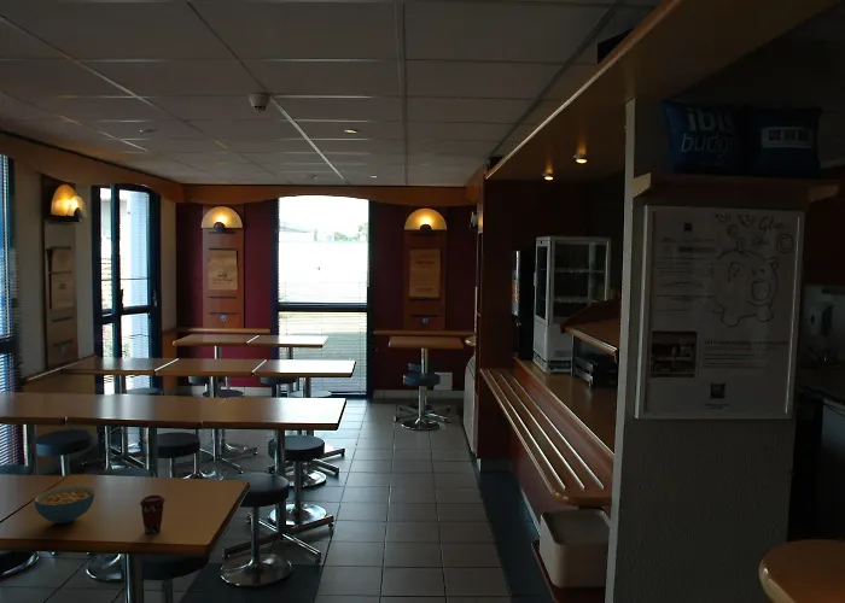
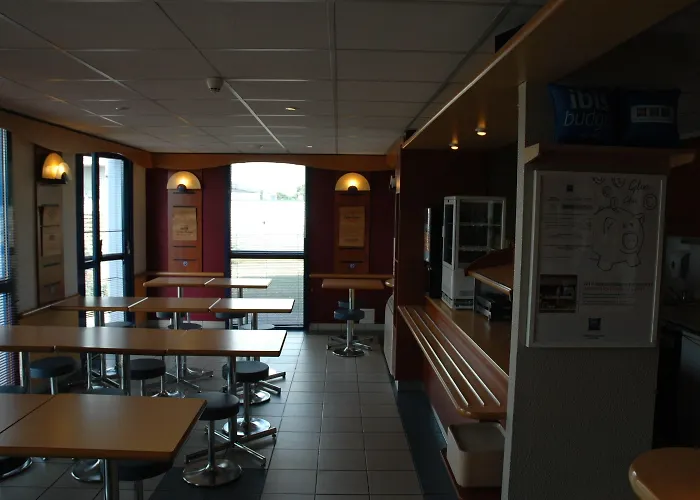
- cereal bowl [33,485,97,525]
- coffee cup [139,494,167,534]
